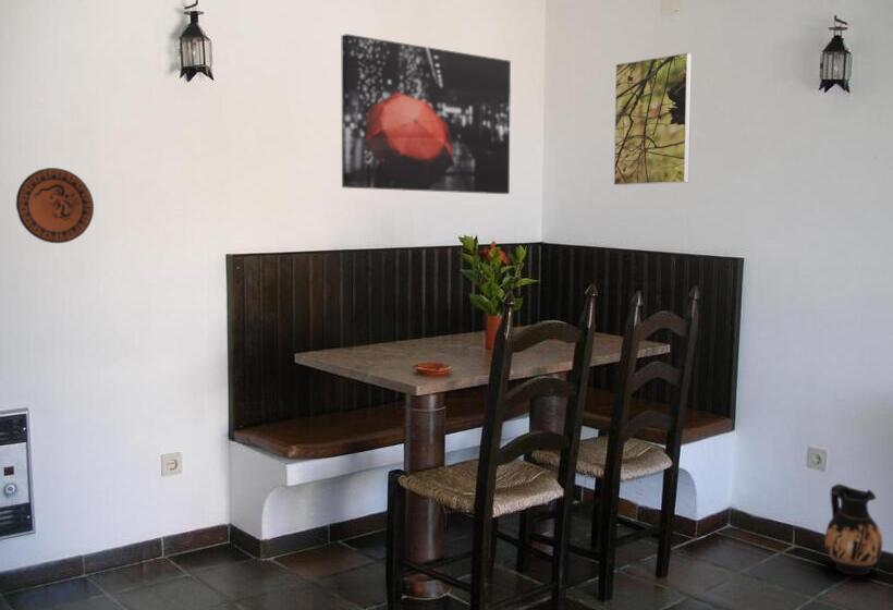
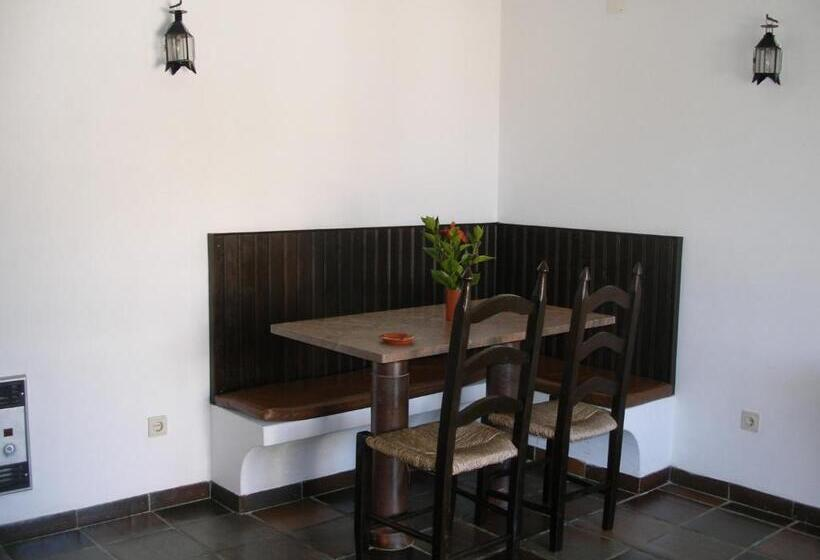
- ceramic jug [823,483,883,576]
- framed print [613,51,693,186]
- wall art [341,33,512,195]
- decorative plate [15,167,95,244]
